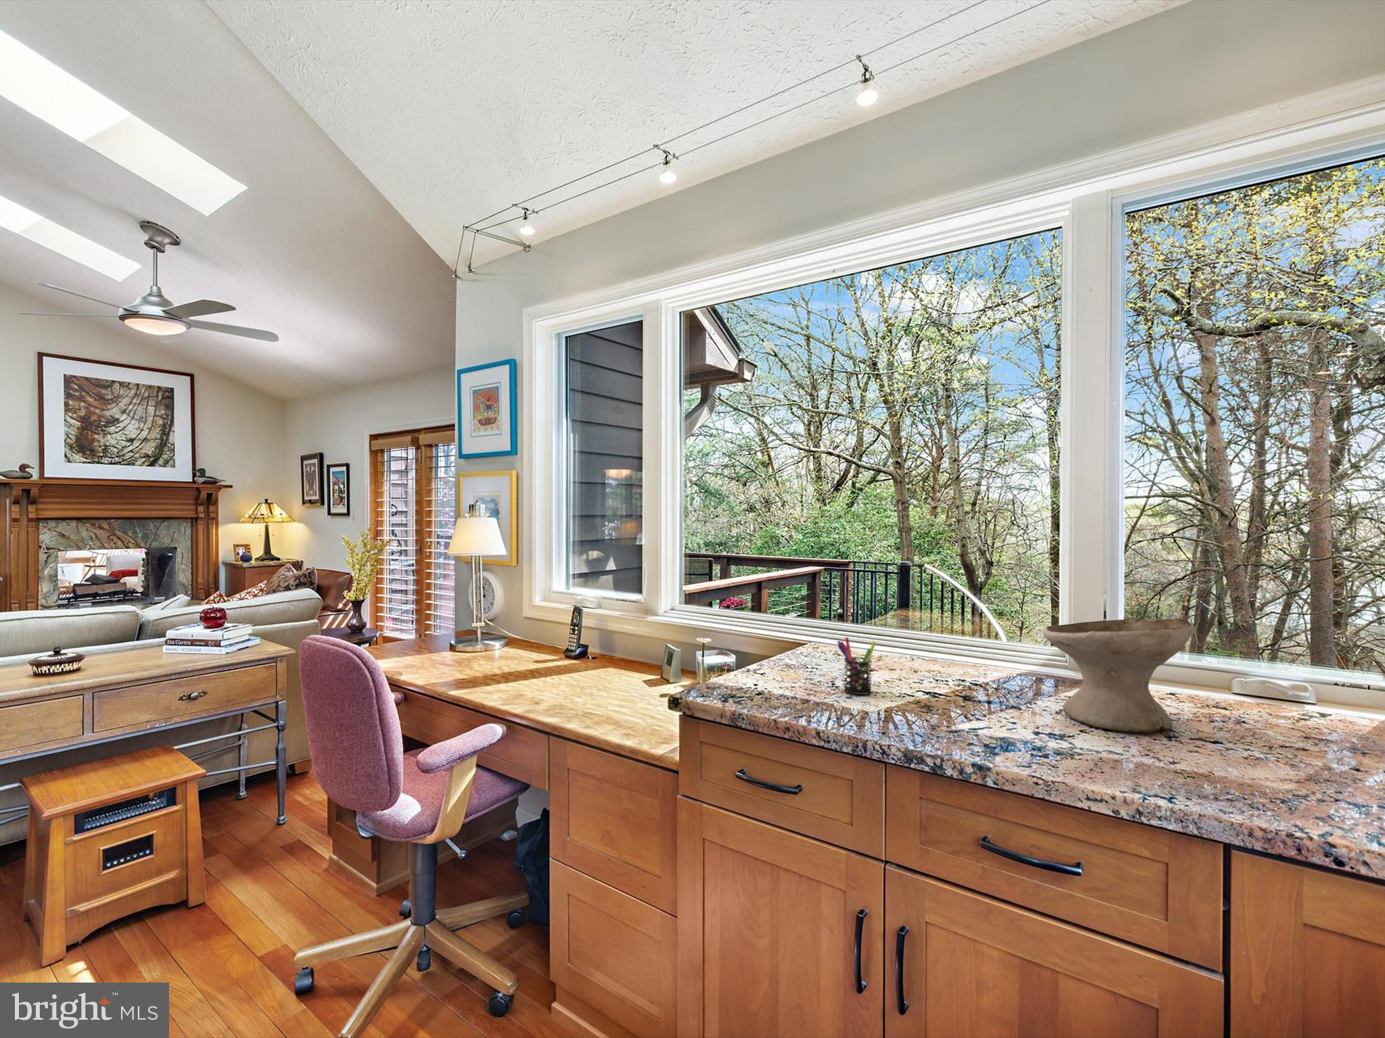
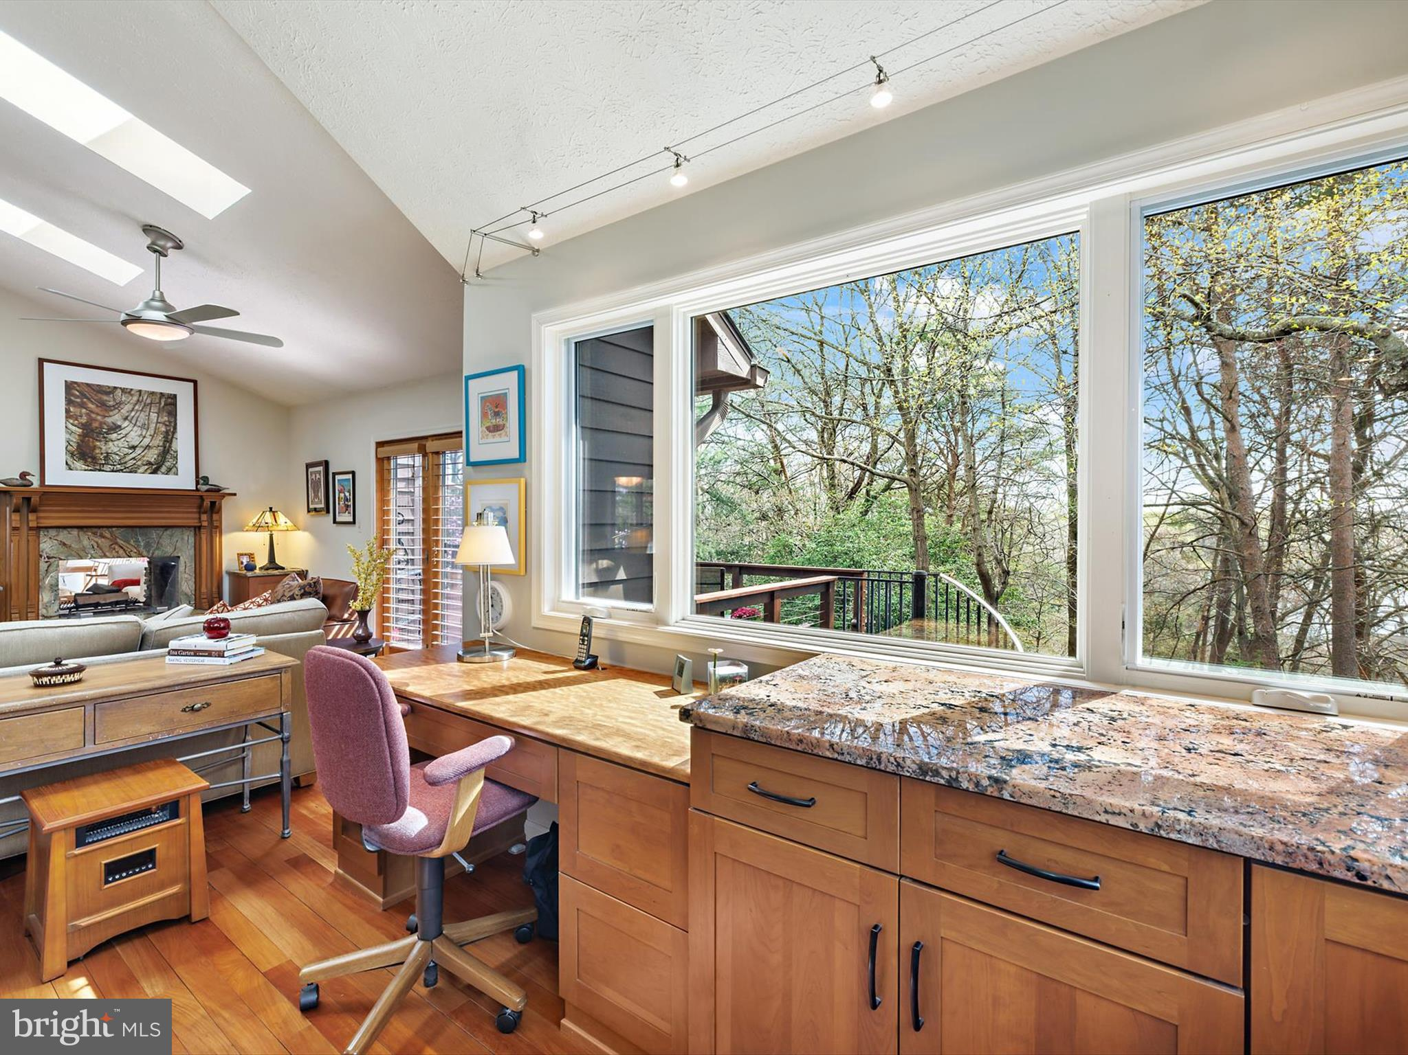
- bowl [1043,617,1195,733]
- pen holder [836,637,877,696]
